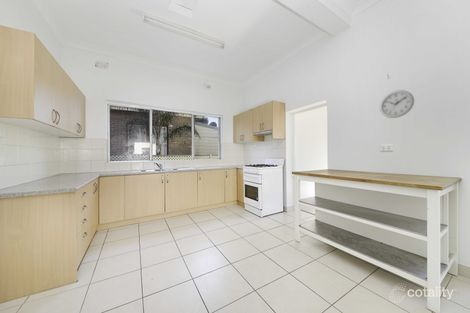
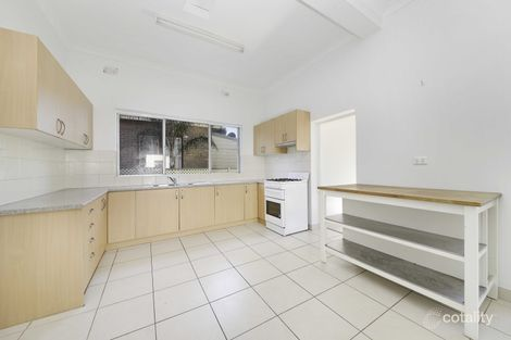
- wall clock [379,89,415,119]
